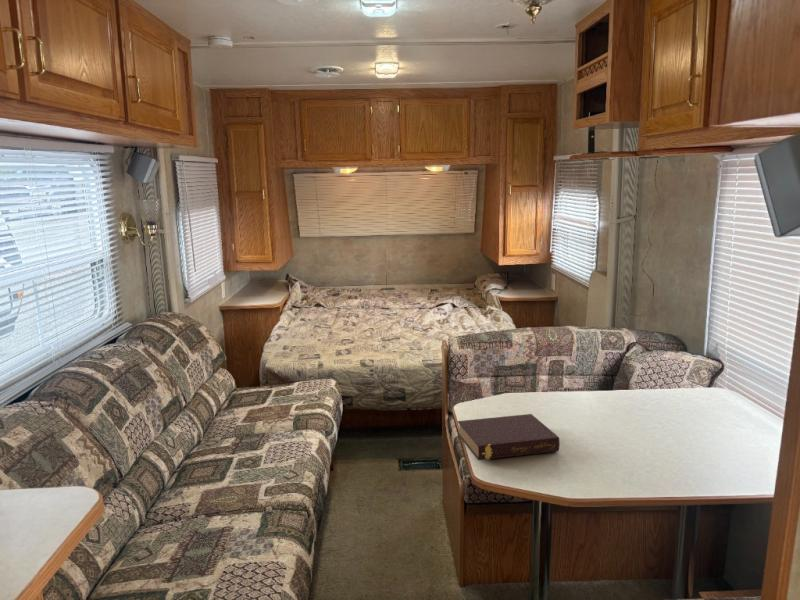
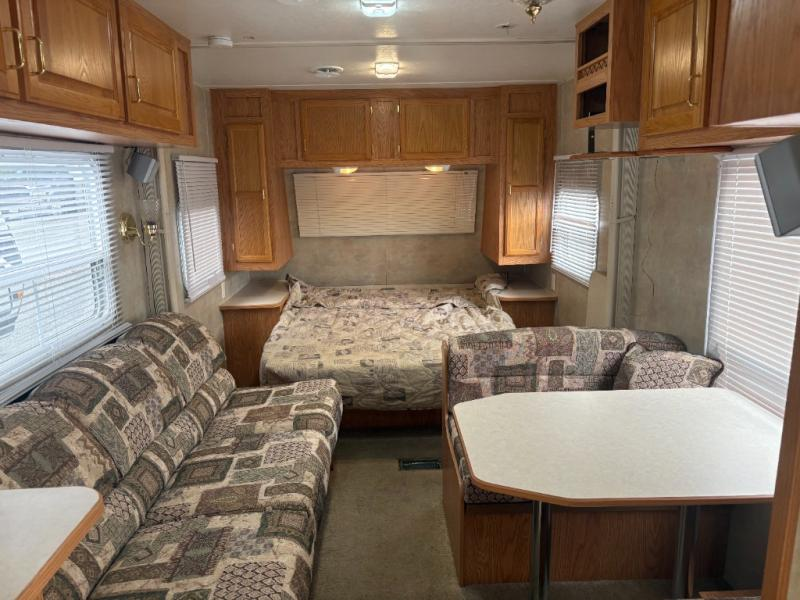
- book [457,413,561,461]
